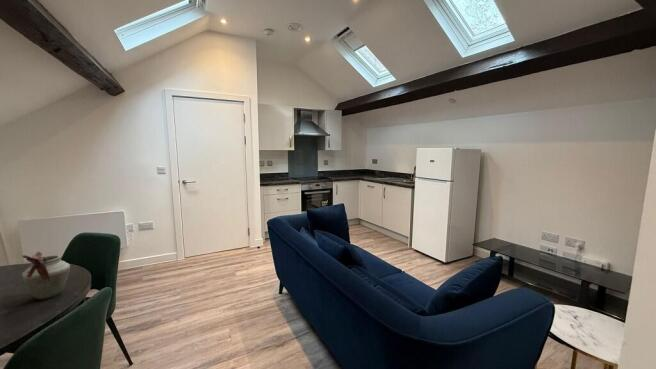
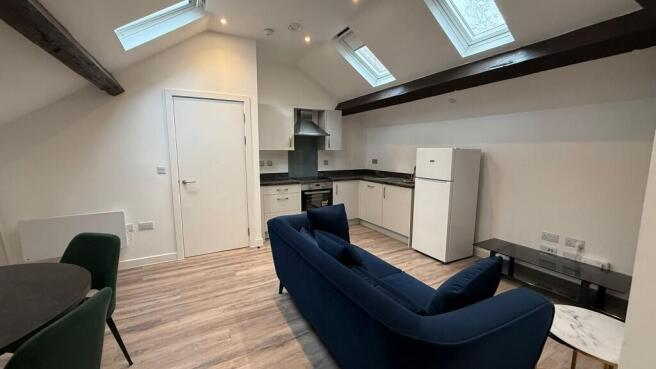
- vase [21,251,71,301]
